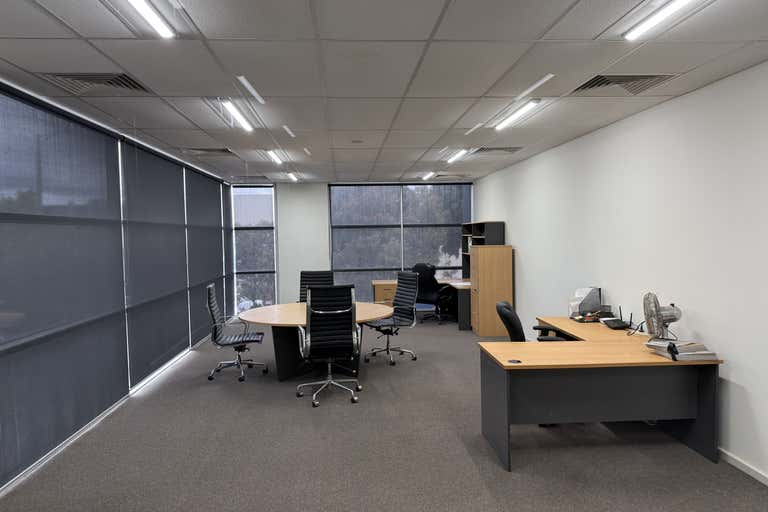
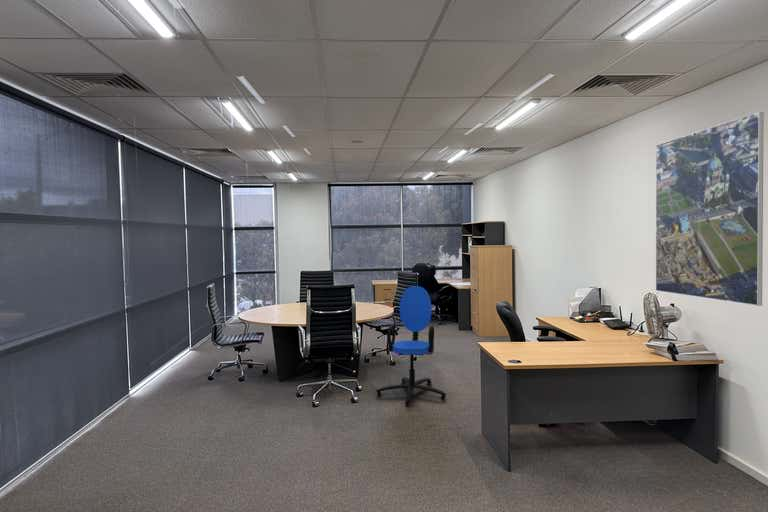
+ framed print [655,111,765,307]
+ office chair [375,285,447,406]
